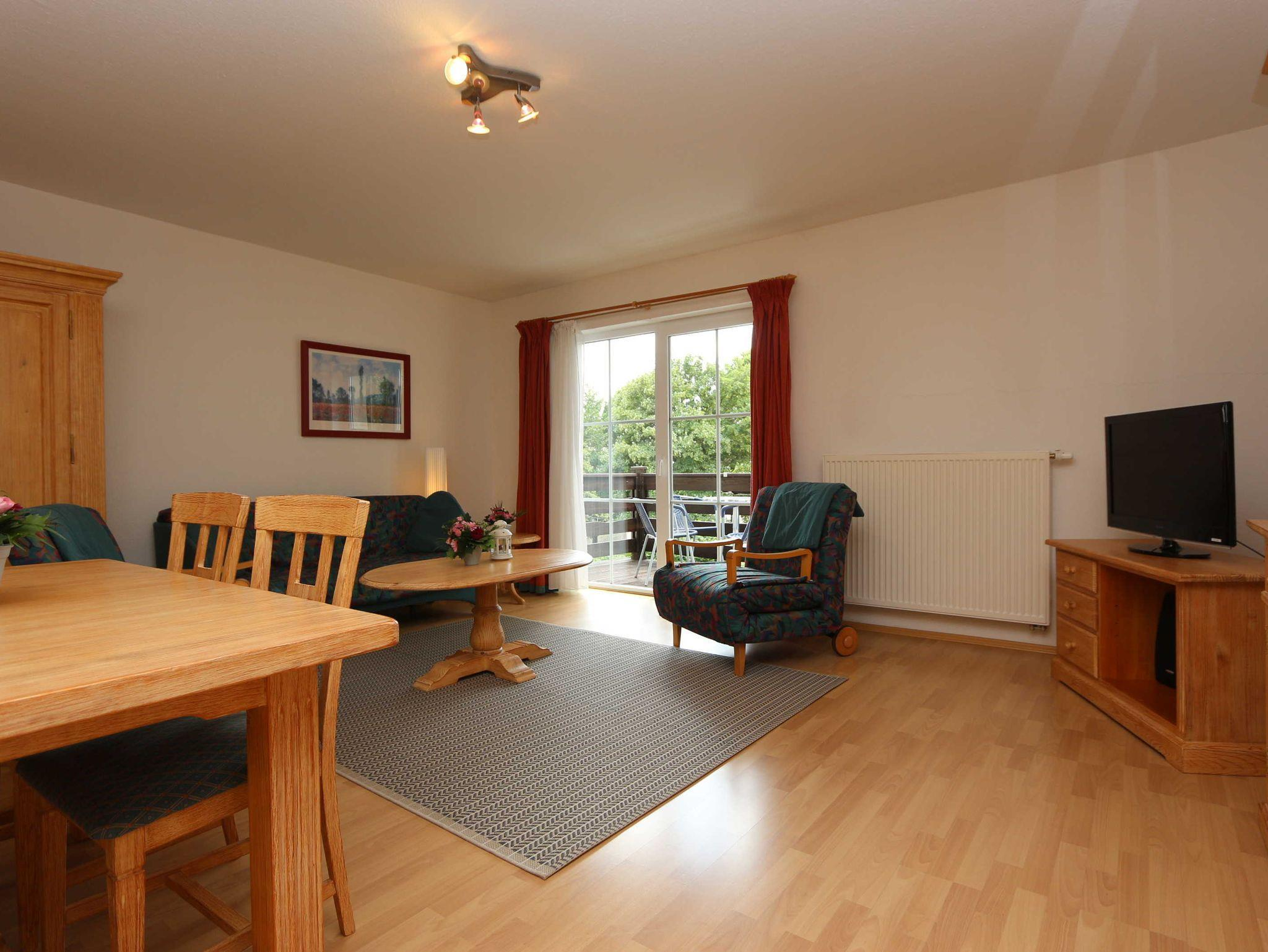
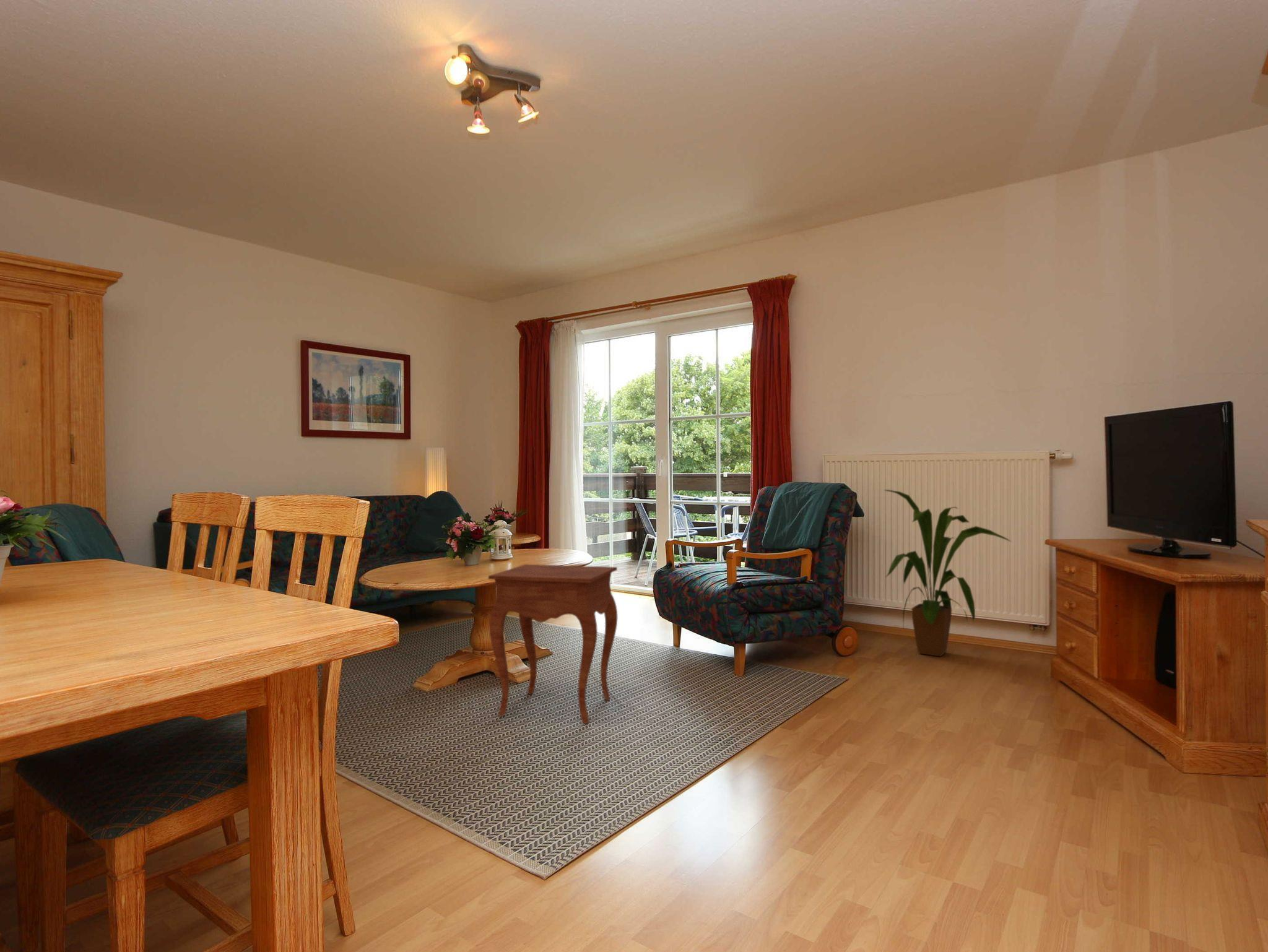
+ house plant [884,489,1012,657]
+ side table [488,564,618,724]
